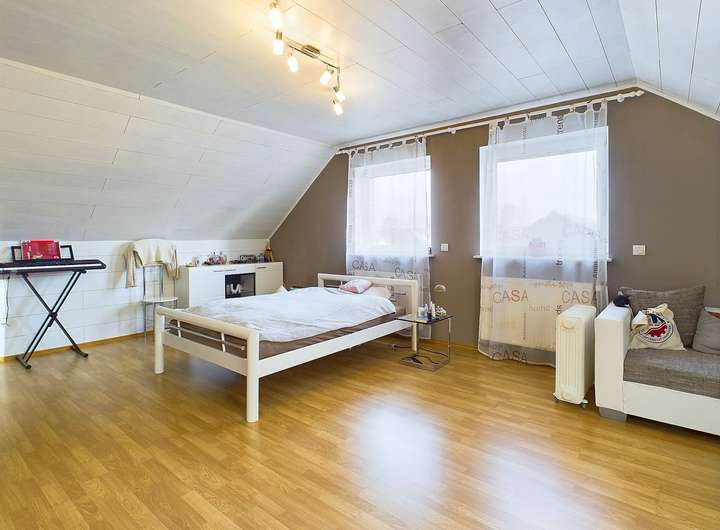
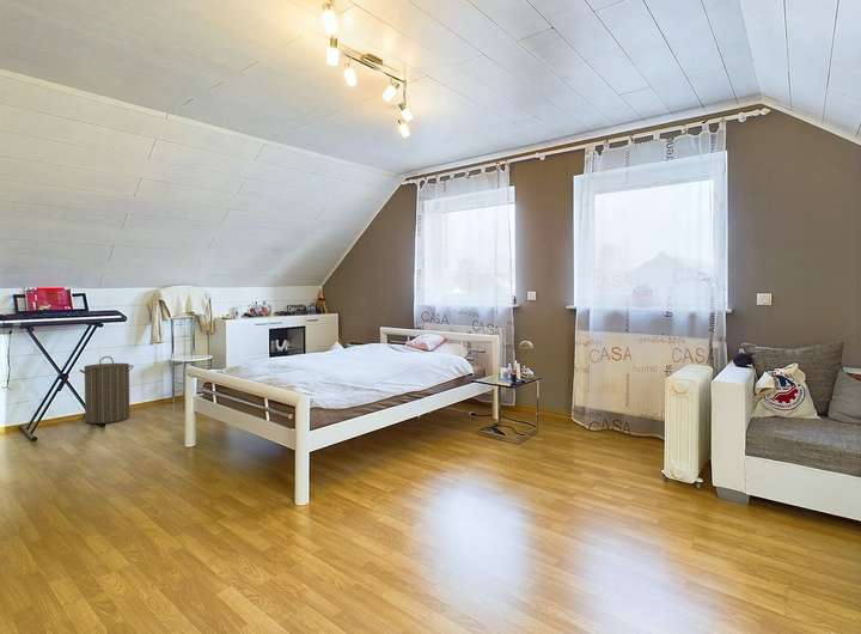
+ laundry hamper [78,355,134,425]
